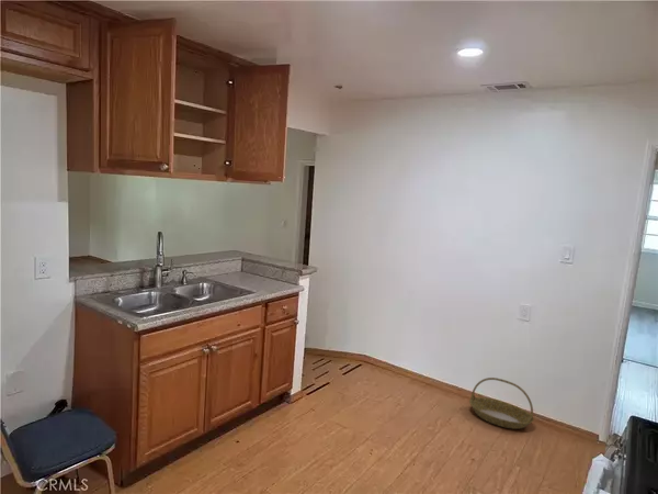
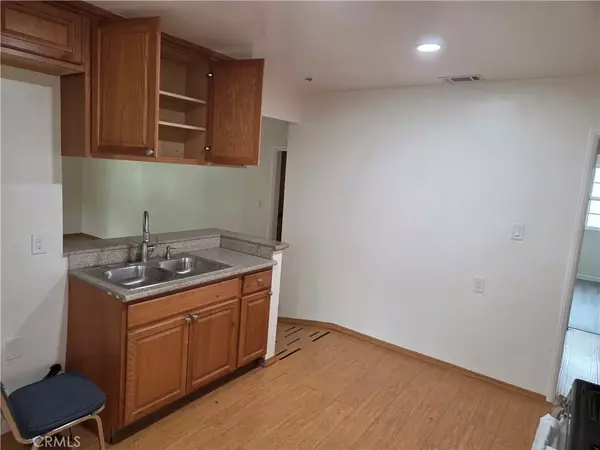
- basket [468,377,535,430]
